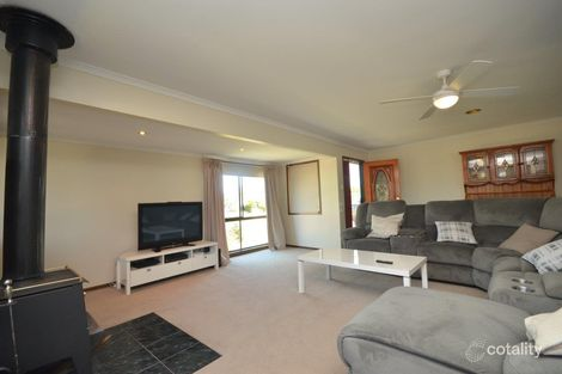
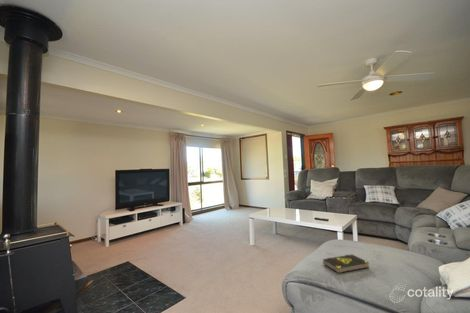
+ book [322,254,370,274]
